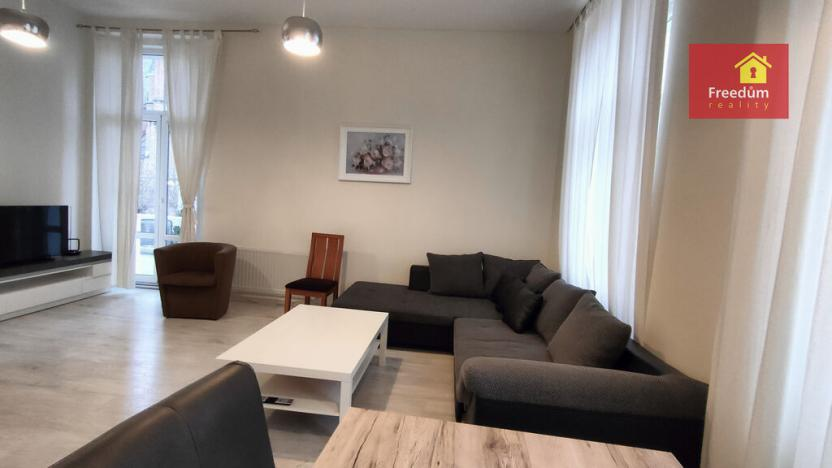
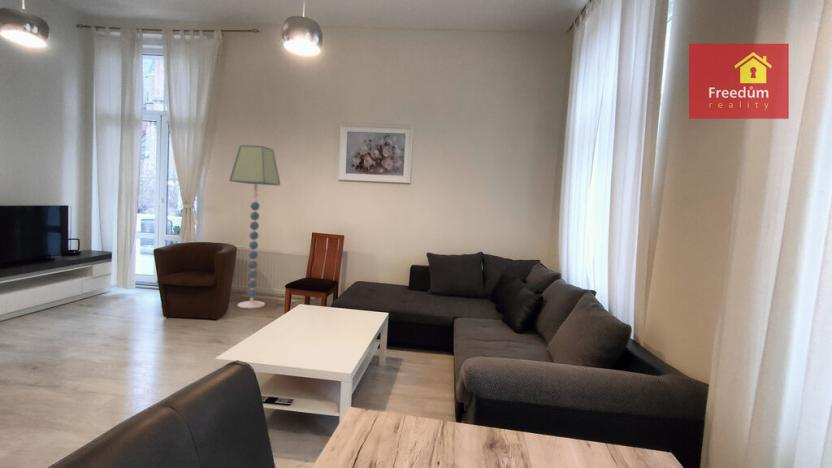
+ floor lamp [228,144,281,309]
